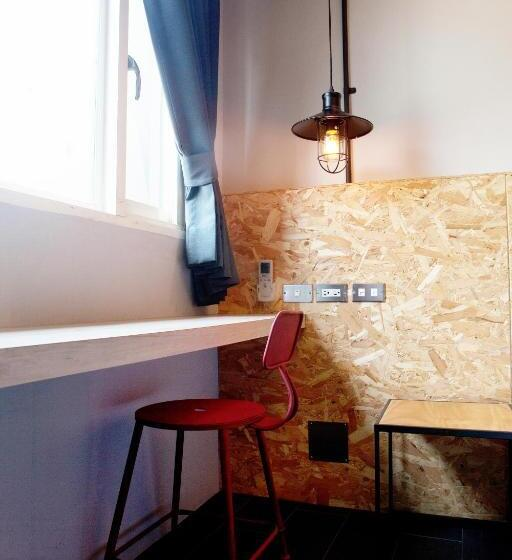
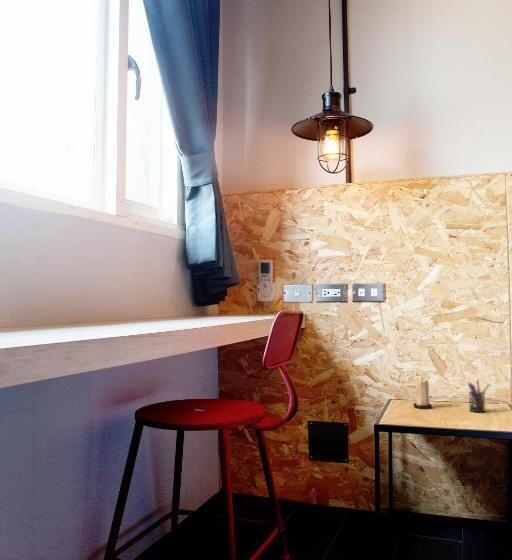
+ candle [412,379,433,409]
+ pen holder [467,379,491,413]
